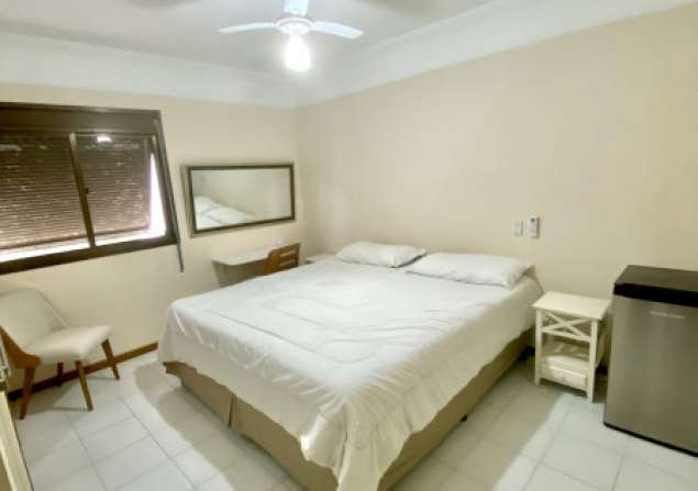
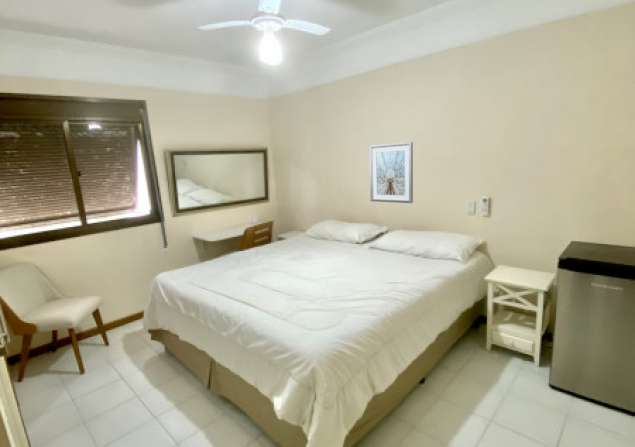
+ picture frame [368,141,414,204]
